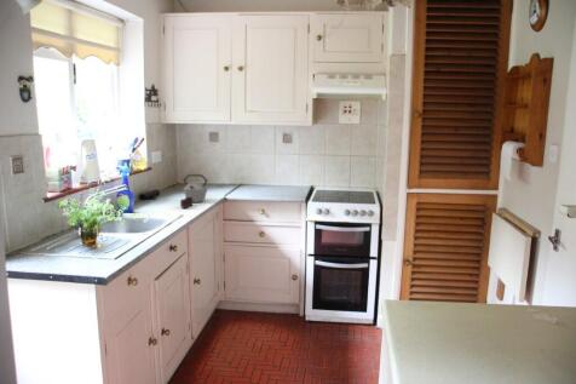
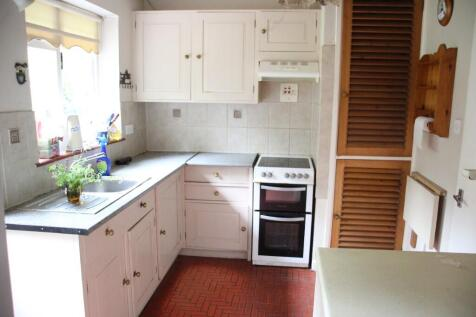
- kettle [179,173,209,210]
